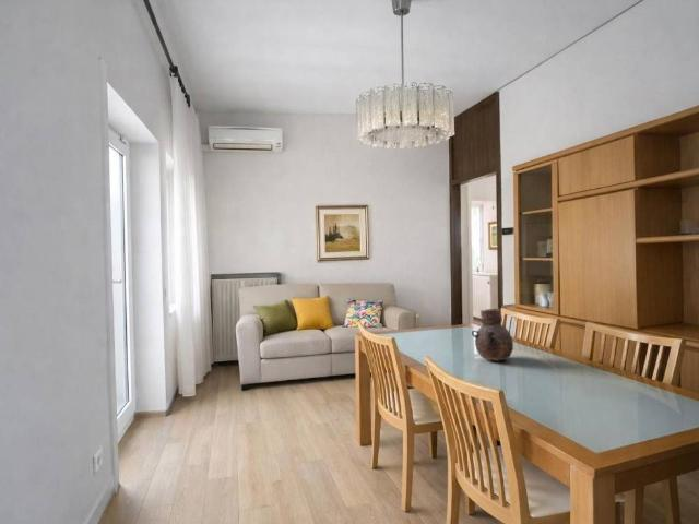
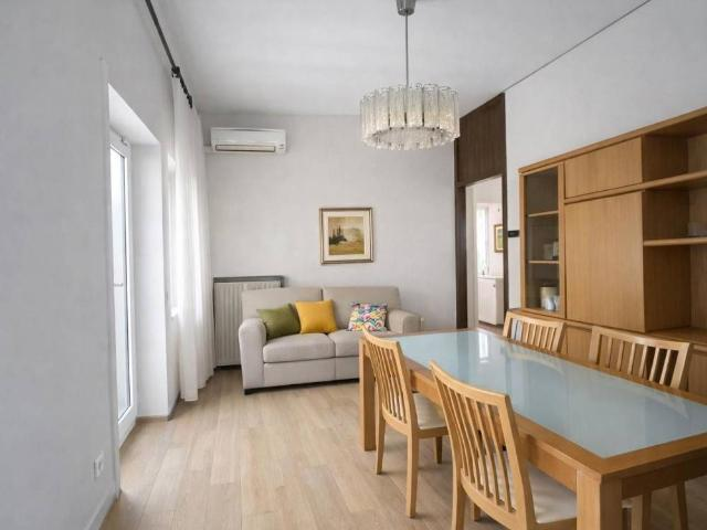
- vase [471,308,514,362]
